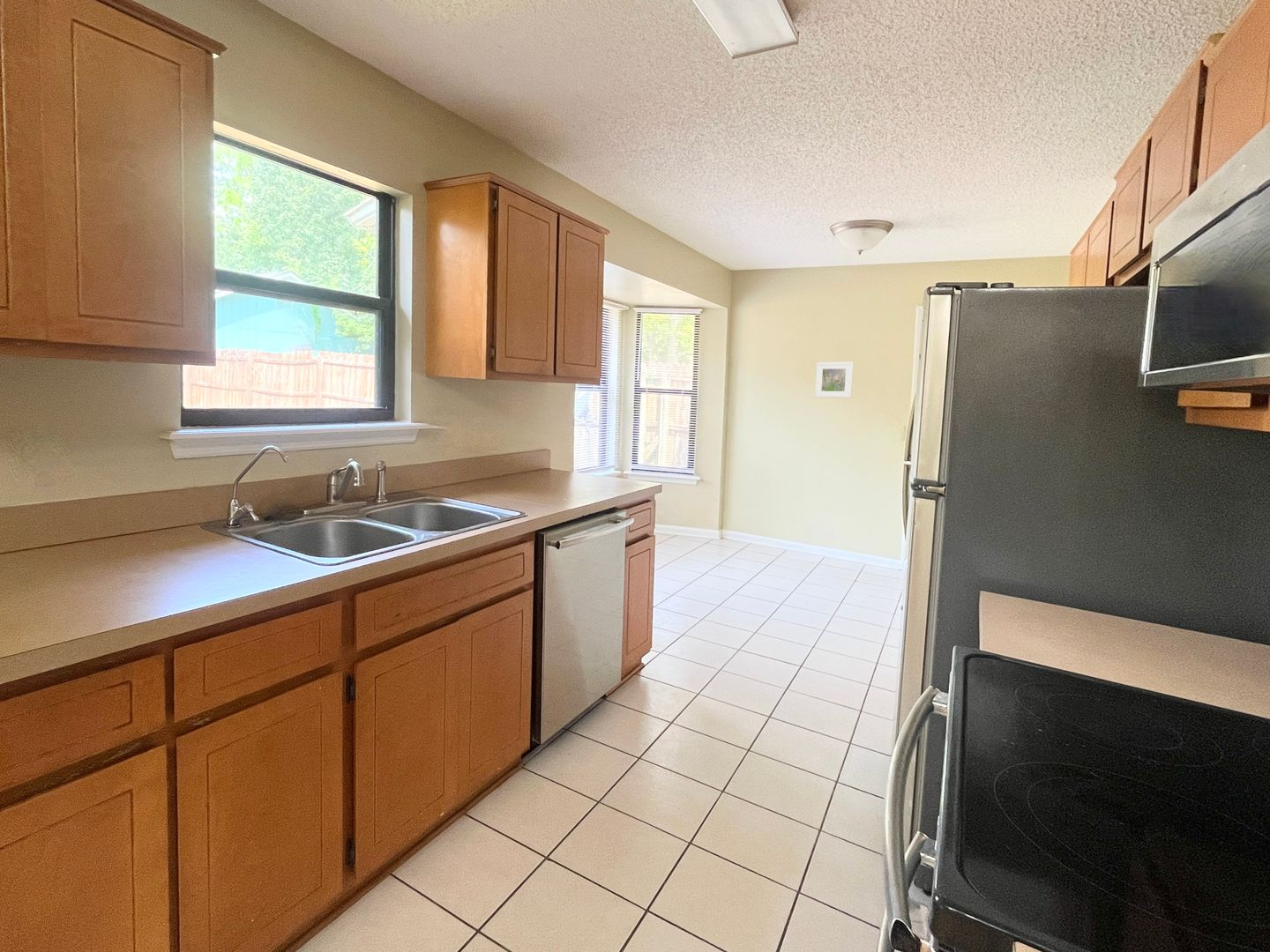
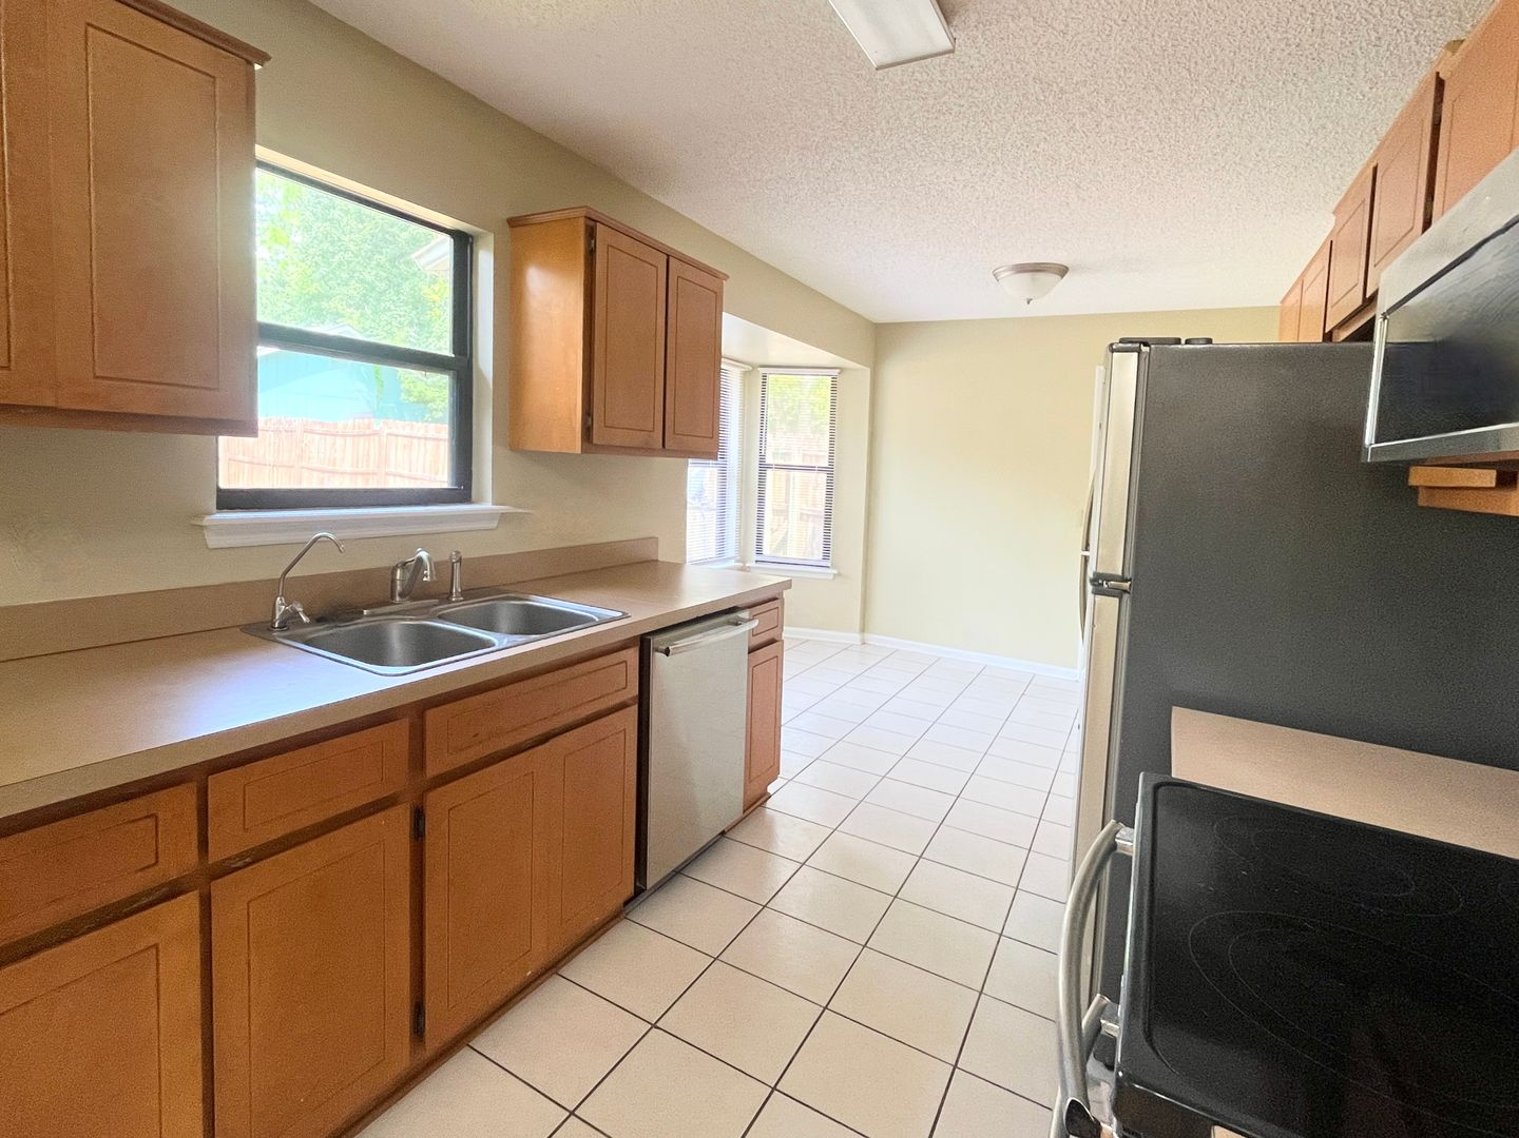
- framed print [814,361,855,398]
